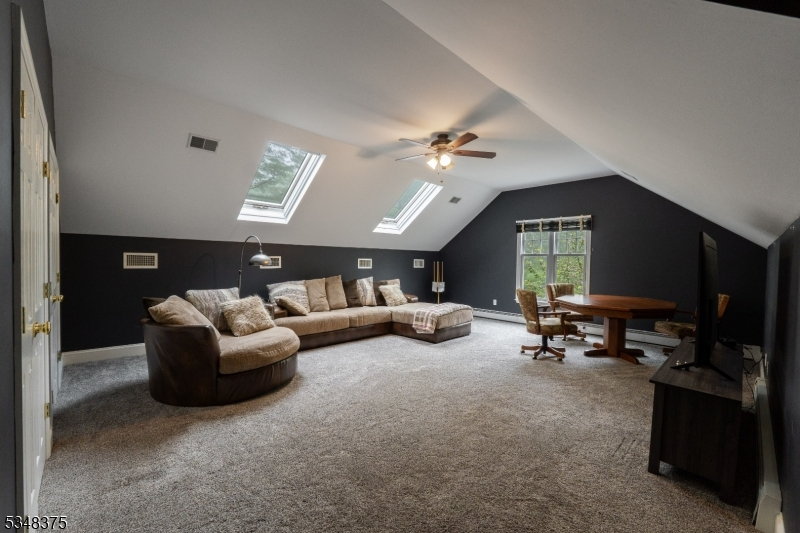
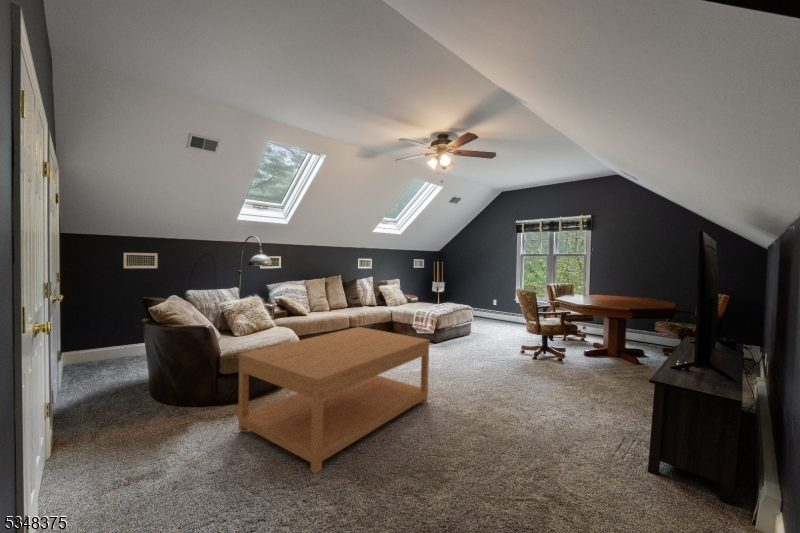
+ coffee table [237,326,431,474]
